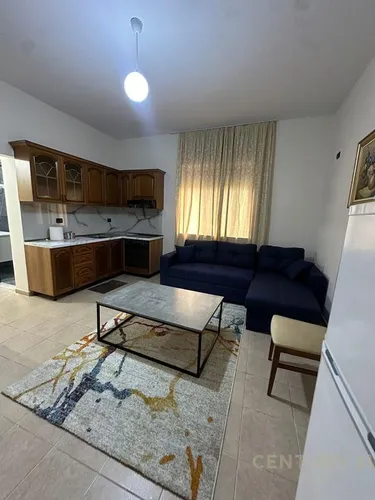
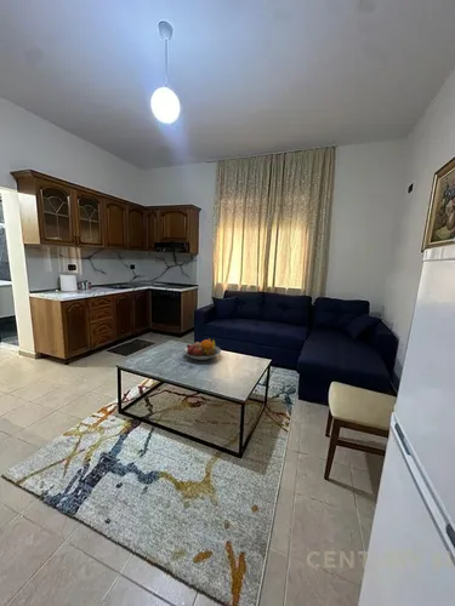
+ fruit bowl [182,337,222,361]
